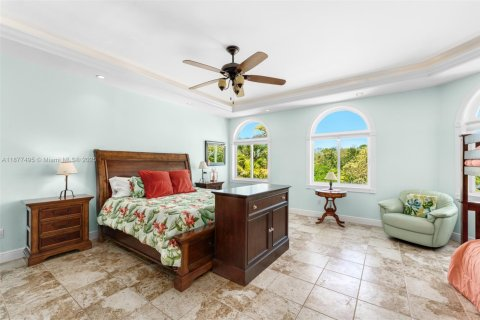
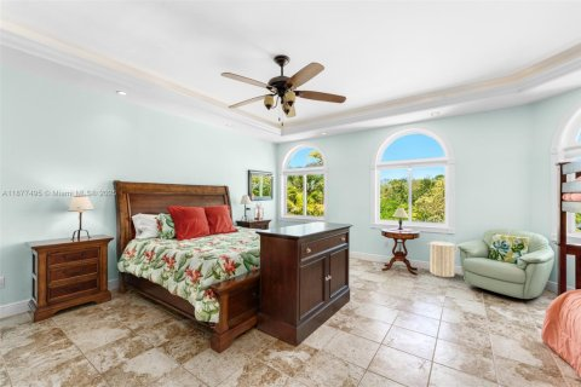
+ laundry hamper [426,237,459,278]
